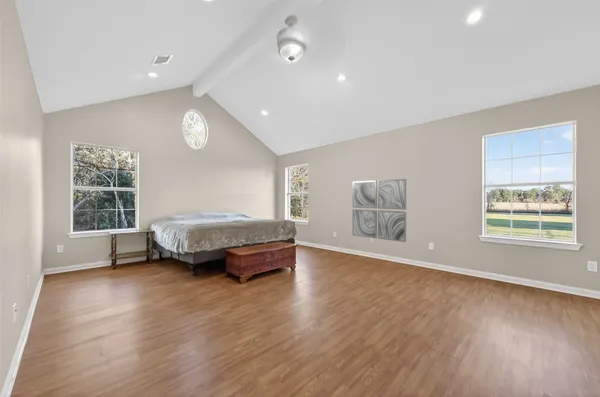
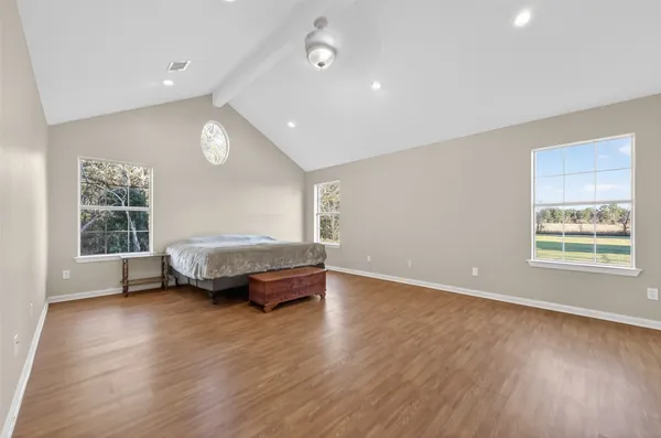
- wall art [351,178,407,243]
